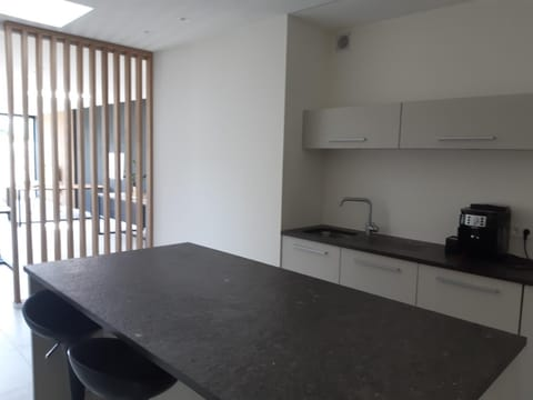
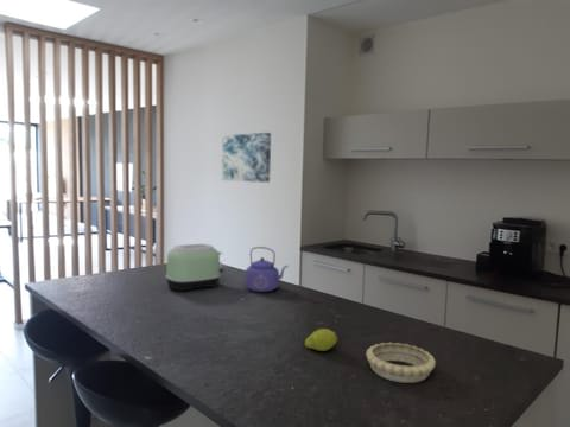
+ fruit [304,327,338,352]
+ toaster [165,243,227,293]
+ wall art [221,132,272,184]
+ kettle [243,246,289,293]
+ decorative bowl [365,342,437,384]
